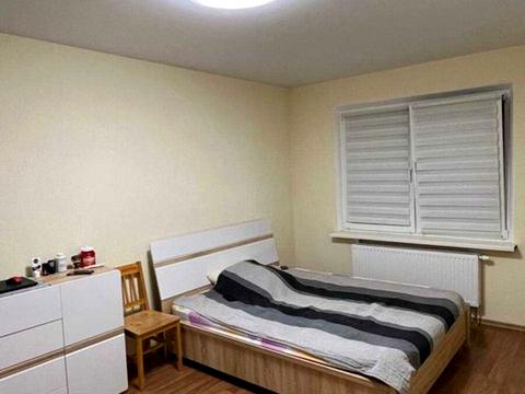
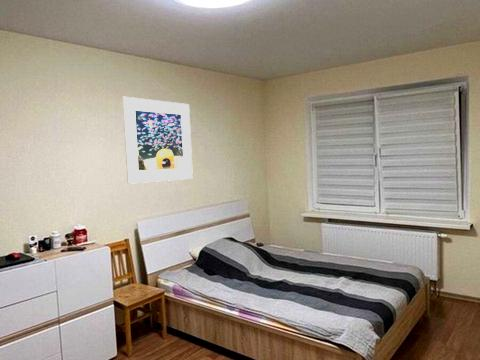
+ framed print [121,96,194,185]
